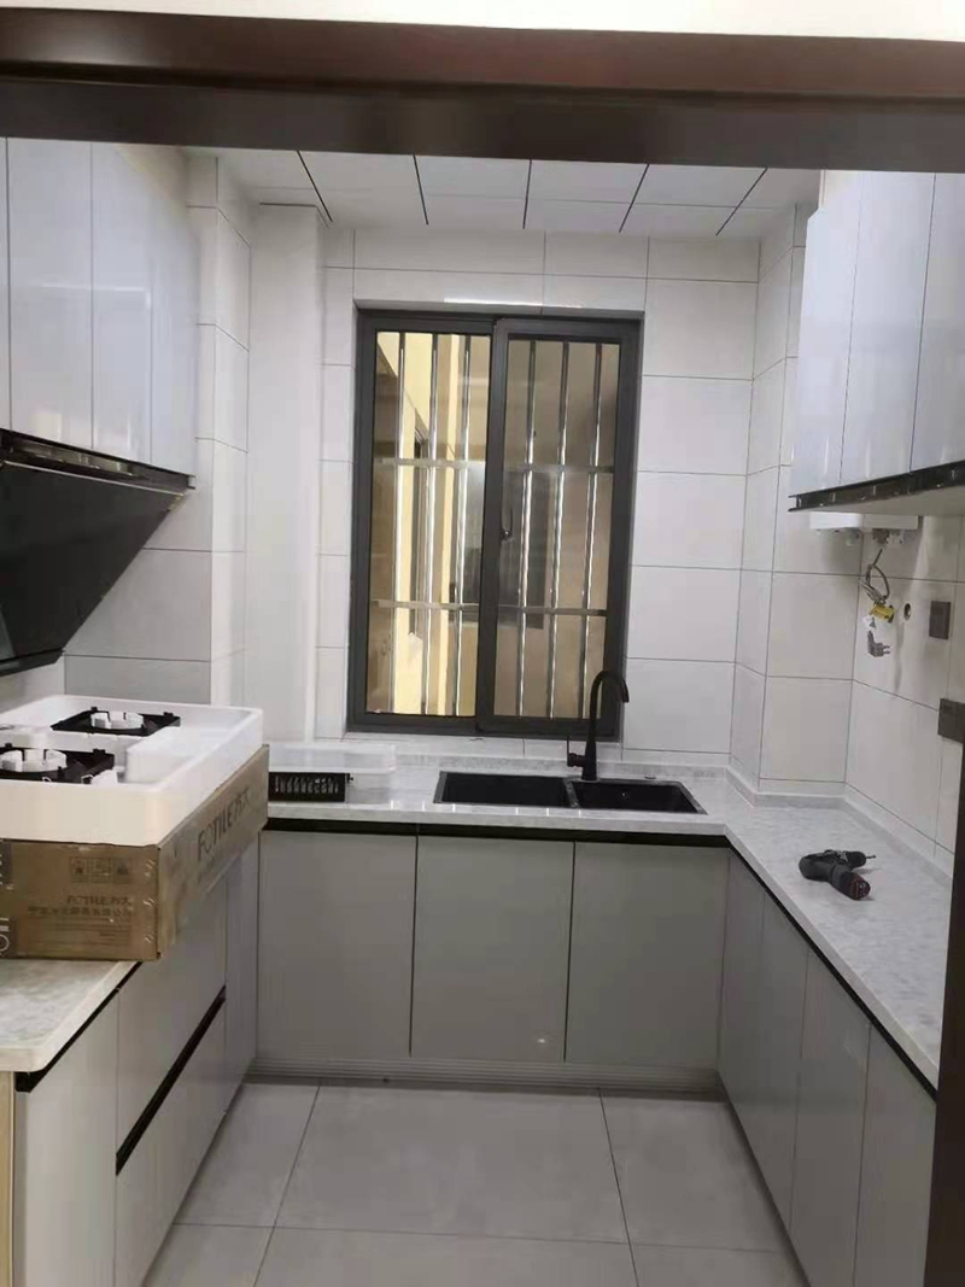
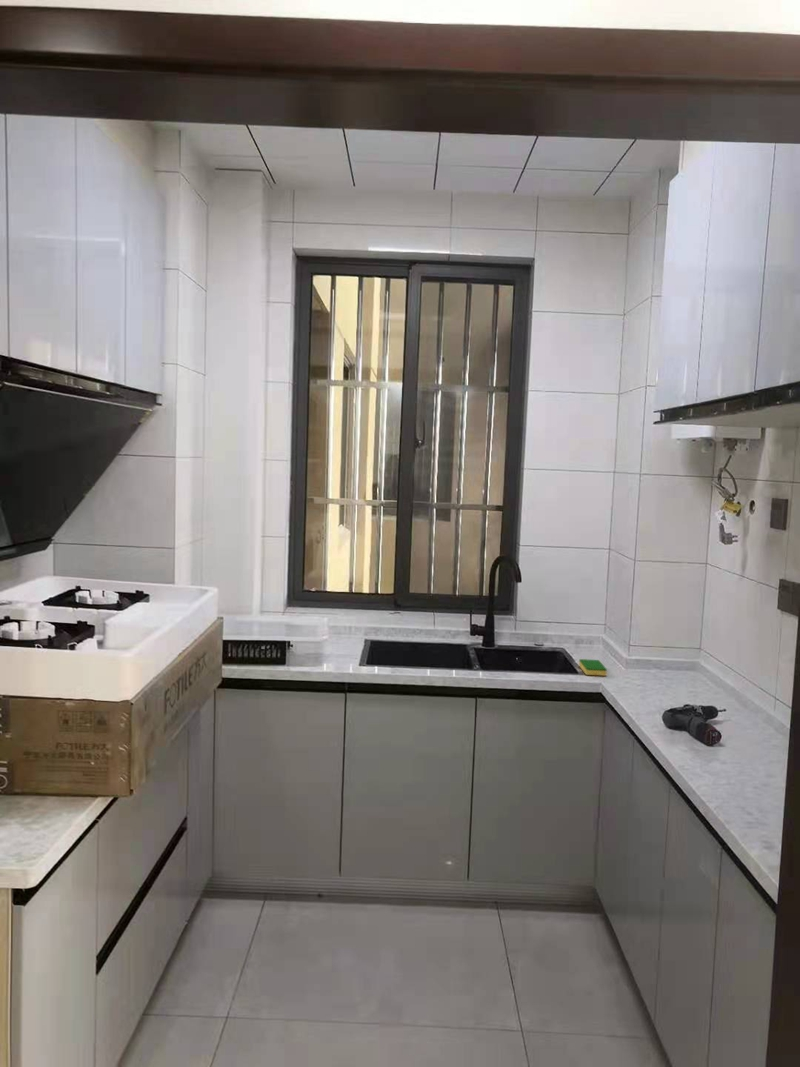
+ dish sponge [578,658,608,677]
